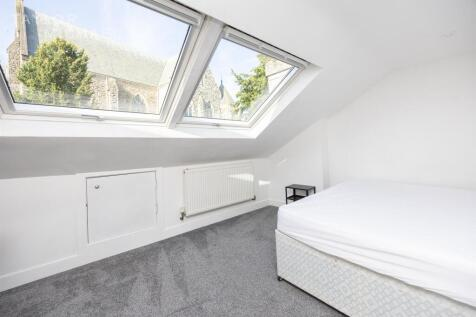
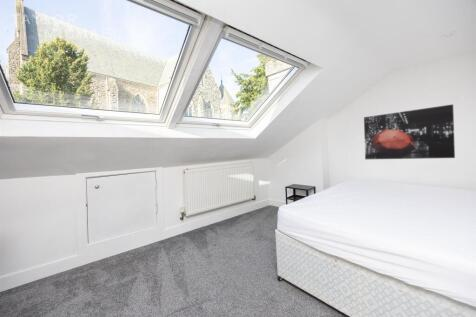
+ wall art [363,103,456,160]
